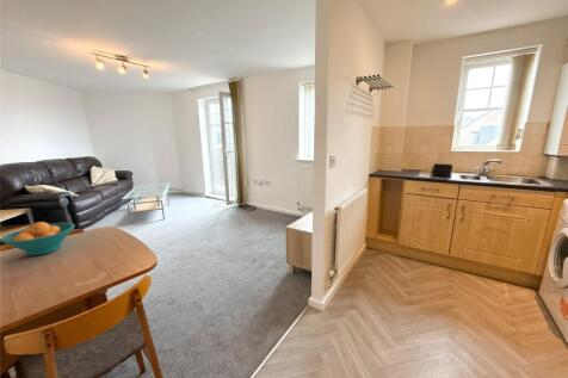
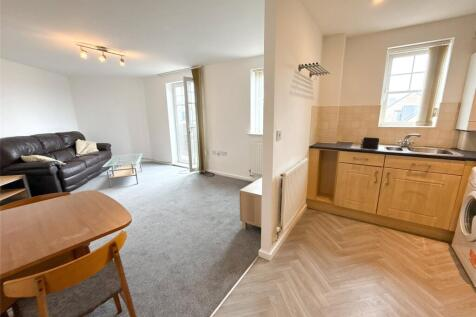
- fruit bowl [0,221,76,256]
